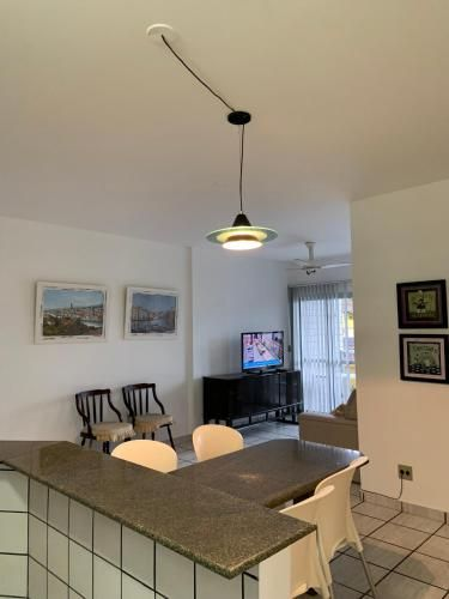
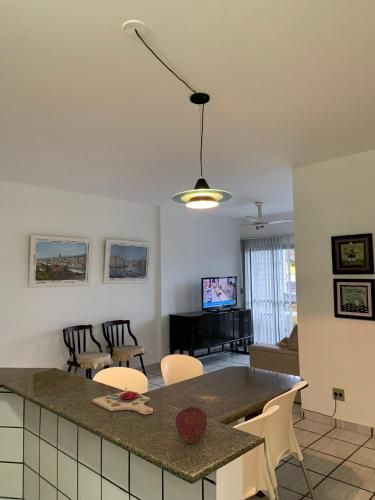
+ cutting board [91,387,154,415]
+ fruit [175,405,208,444]
